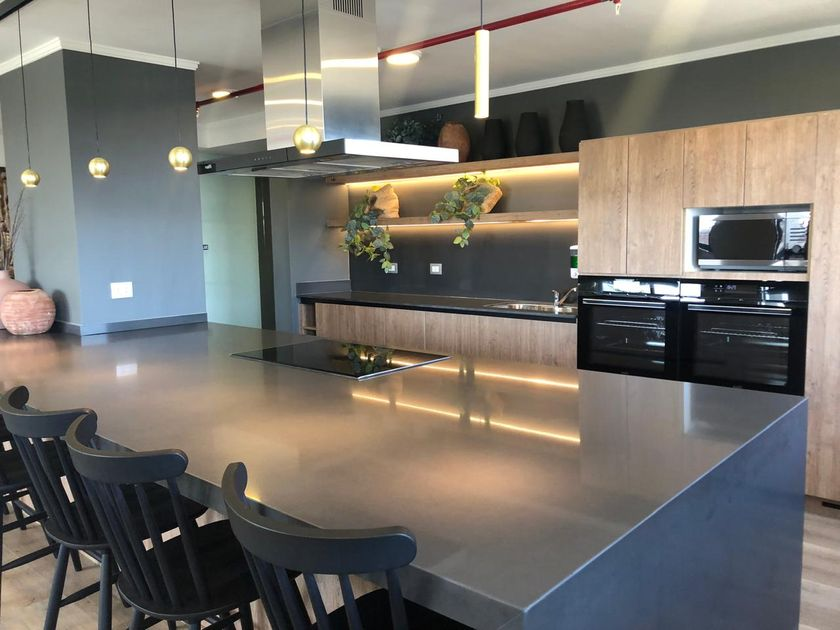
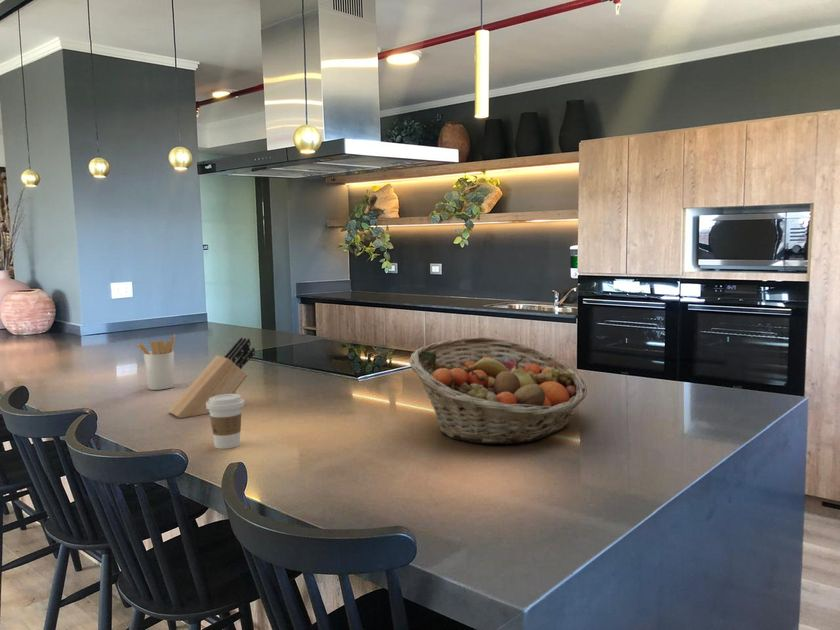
+ knife block [167,336,256,419]
+ fruit basket [409,336,588,445]
+ utensil holder [136,333,176,391]
+ coffee cup [206,393,245,450]
